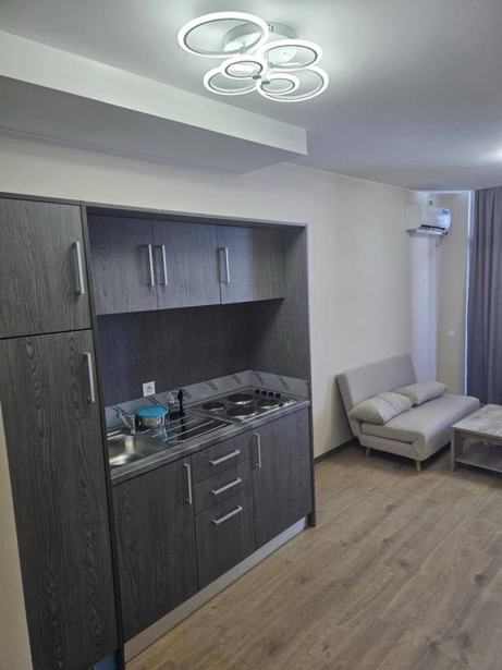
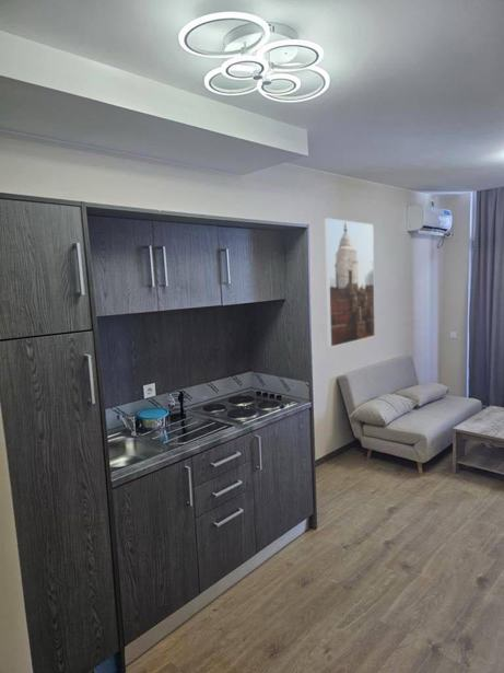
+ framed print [324,217,376,348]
